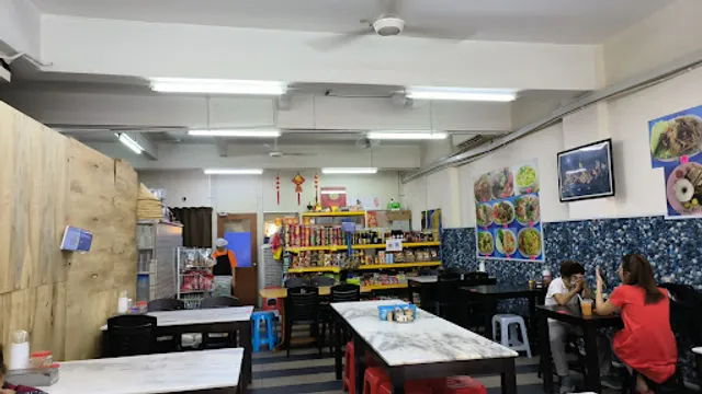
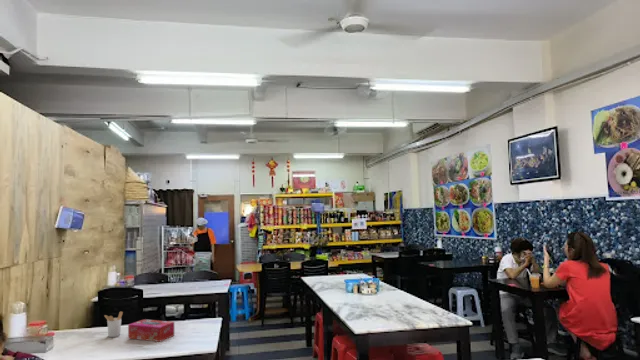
+ tissue box [127,318,175,343]
+ utensil holder [103,311,124,338]
